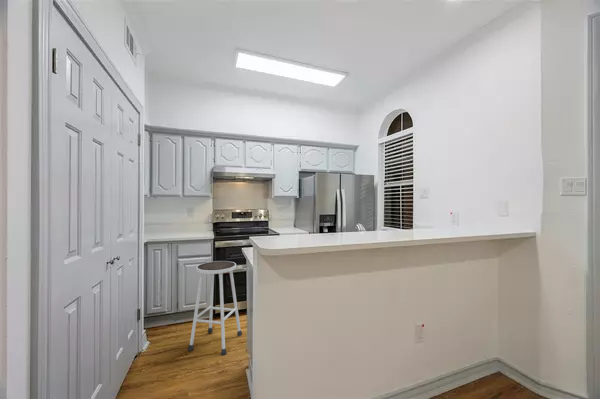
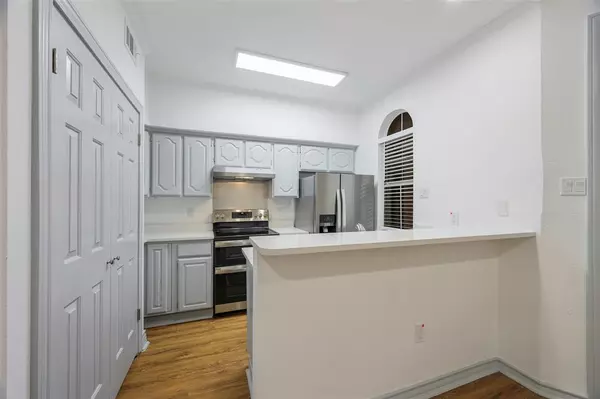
- stool [187,260,243,356]
